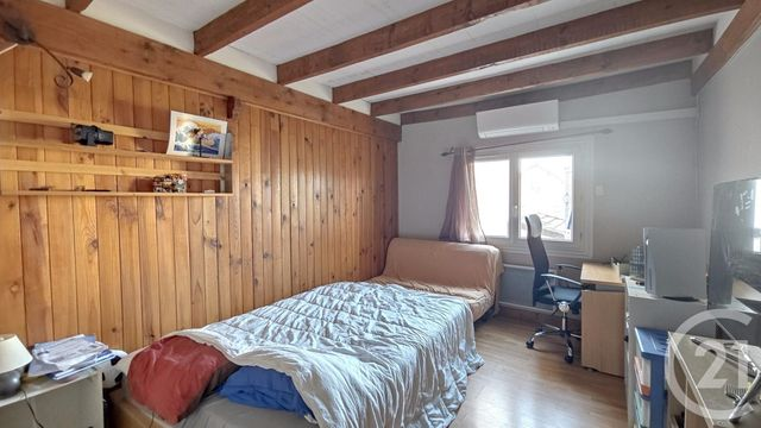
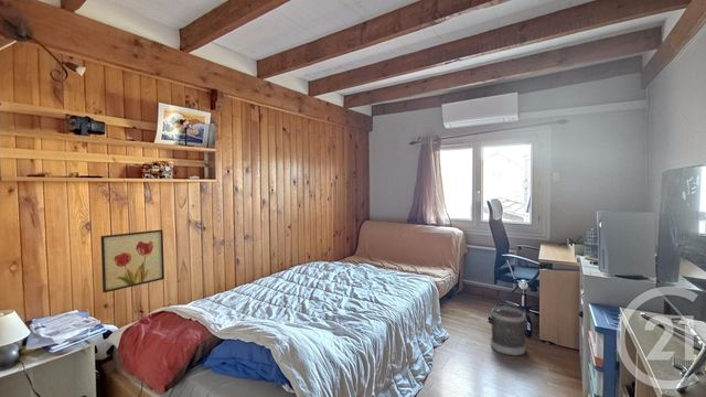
+ wall art [99,228,165,293]
+ wastebasket [490,305,526,357]
